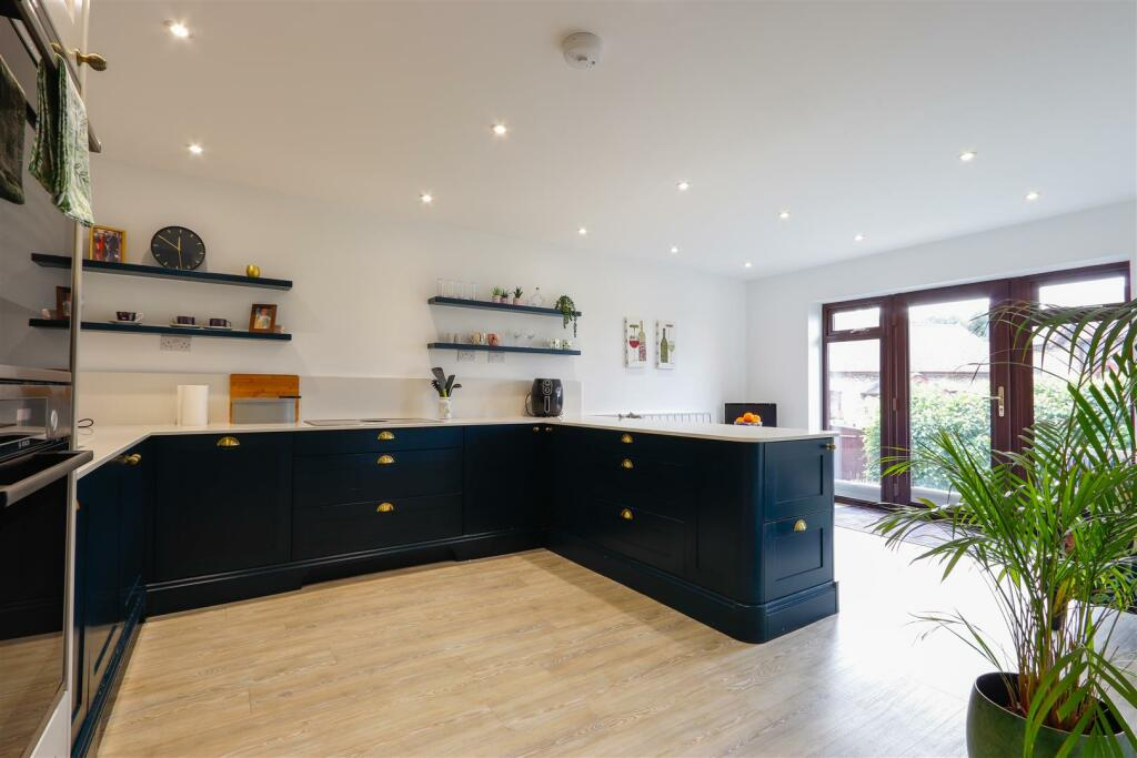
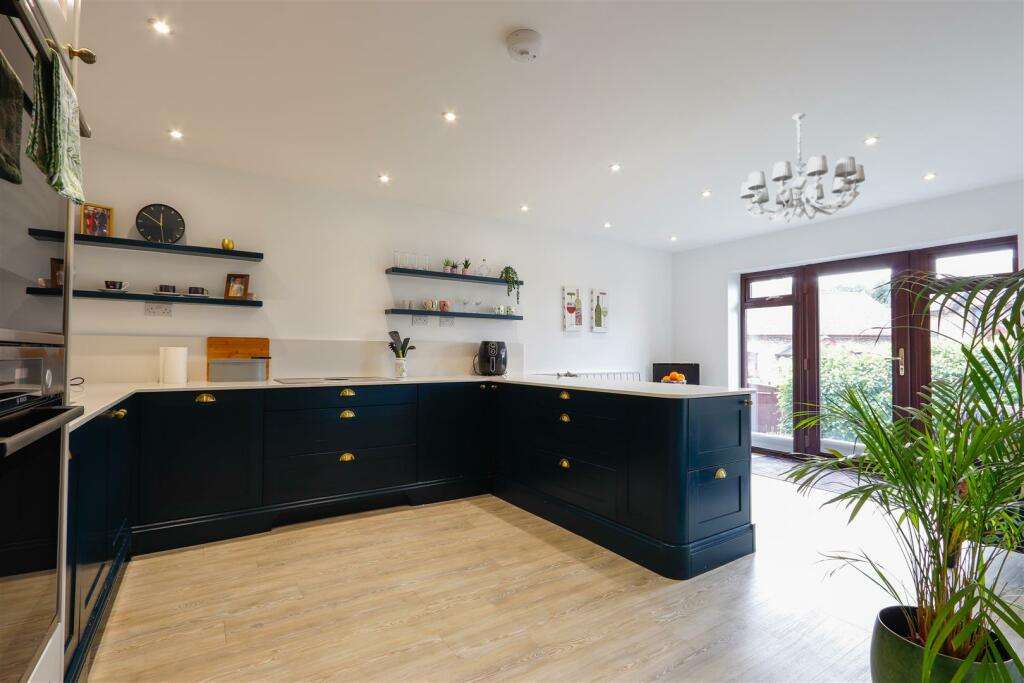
+ chandelier [740,112,866,223]
